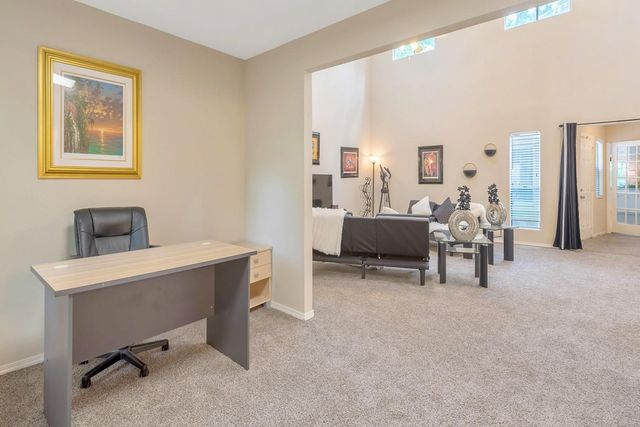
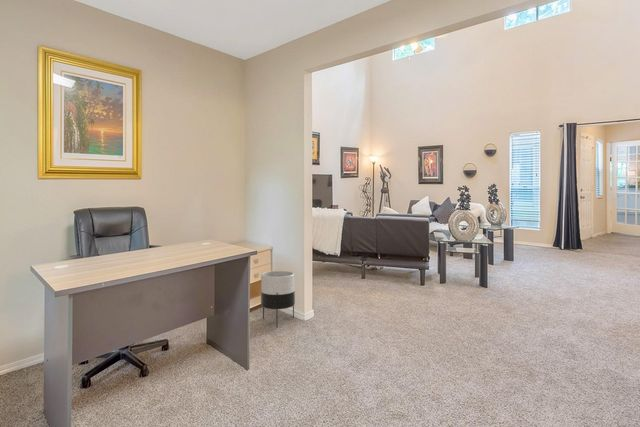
+ planter [260,270,296,329]
